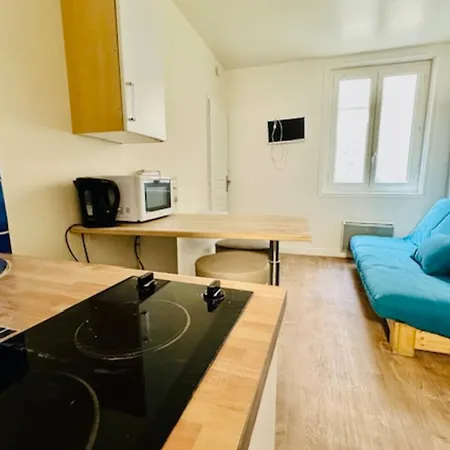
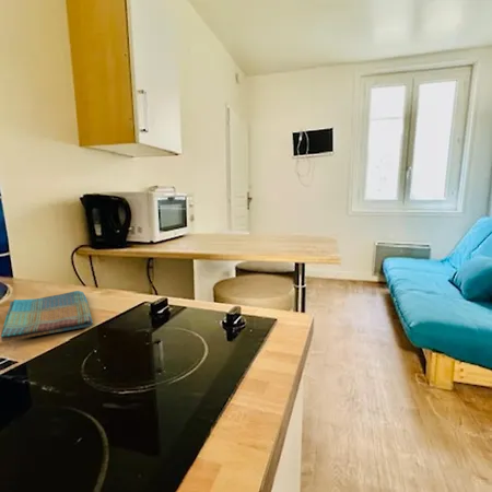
+ dish towel [0,290,94,343]
